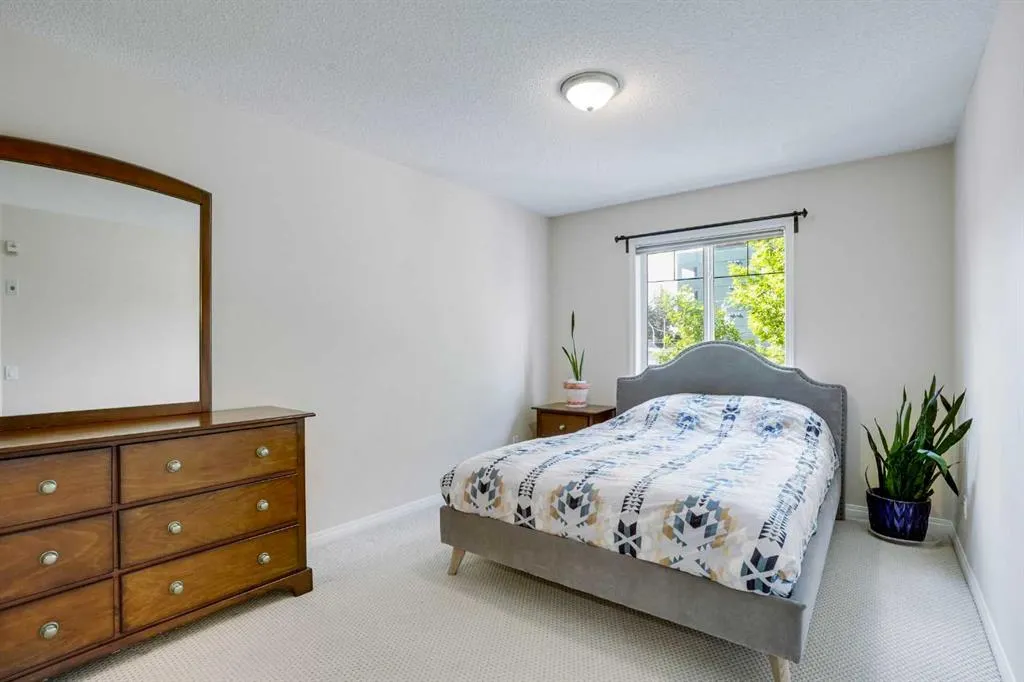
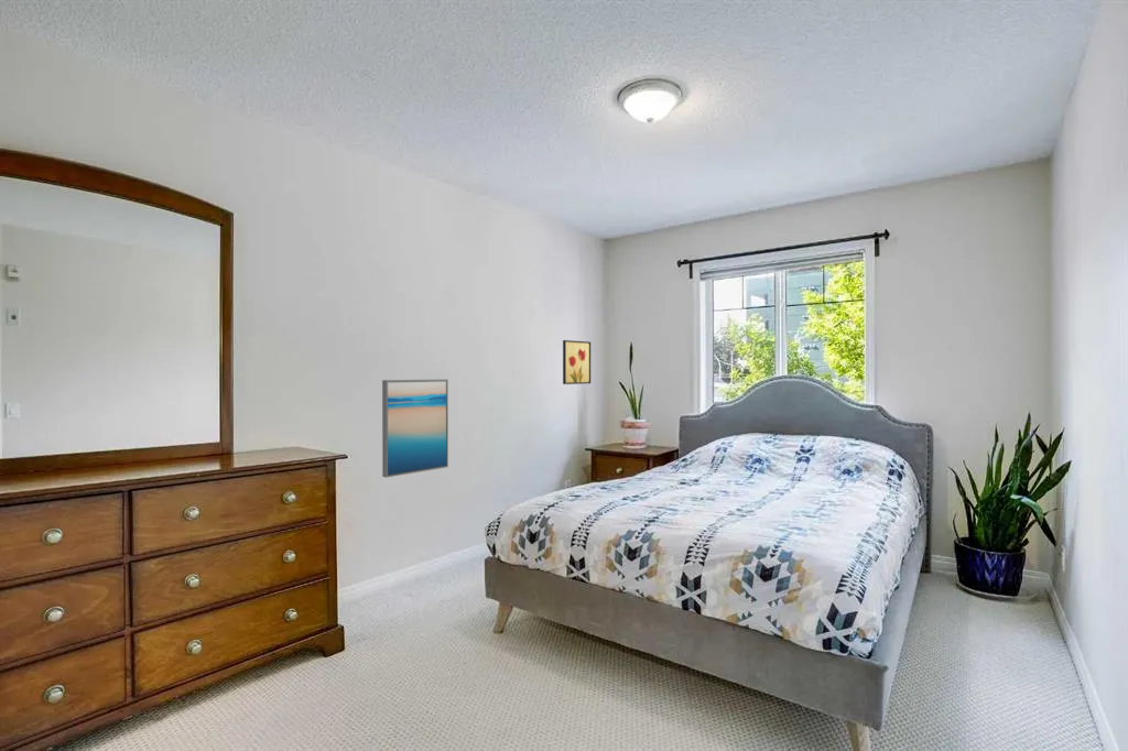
+ wall art [562,339,592,385]
+ wall art [381,378,449,479]
